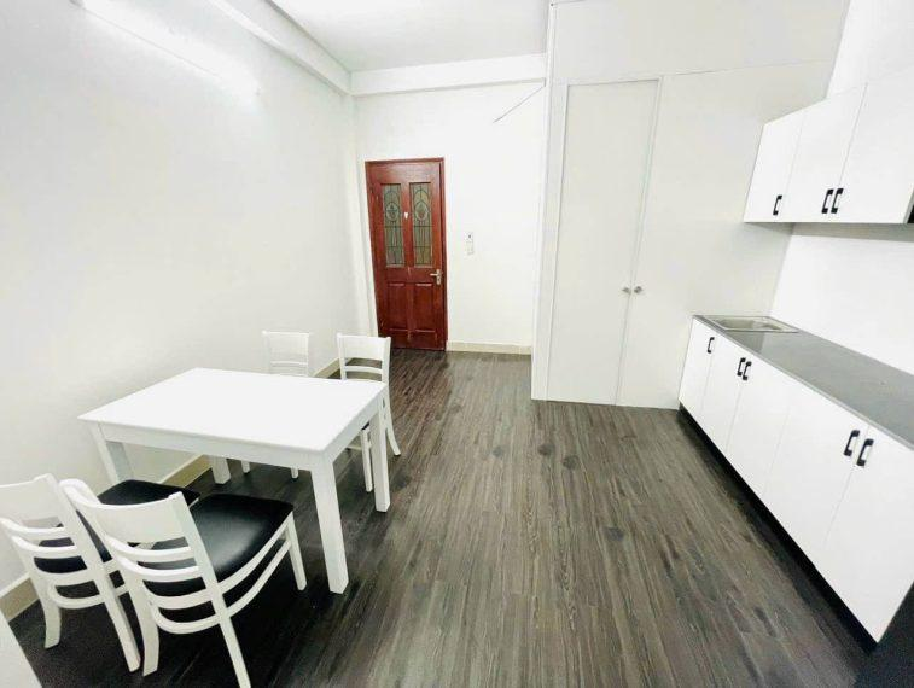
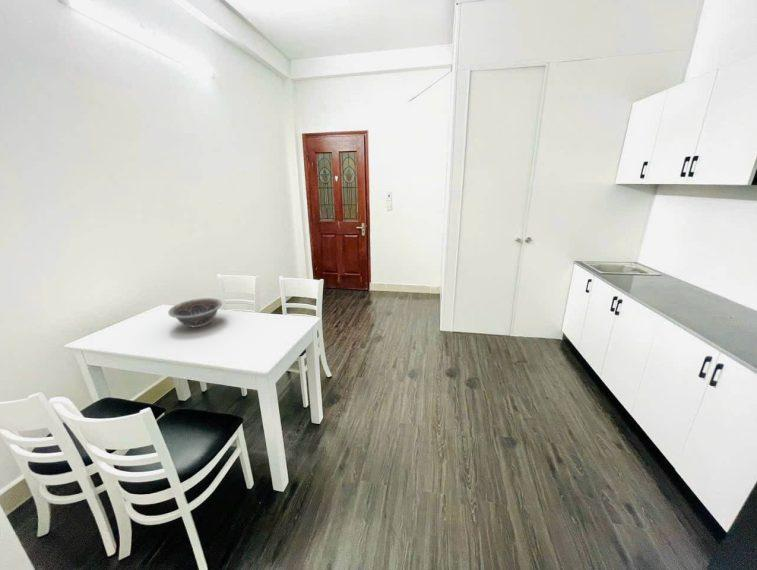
+ decorative bowl [167,297,223,328]
